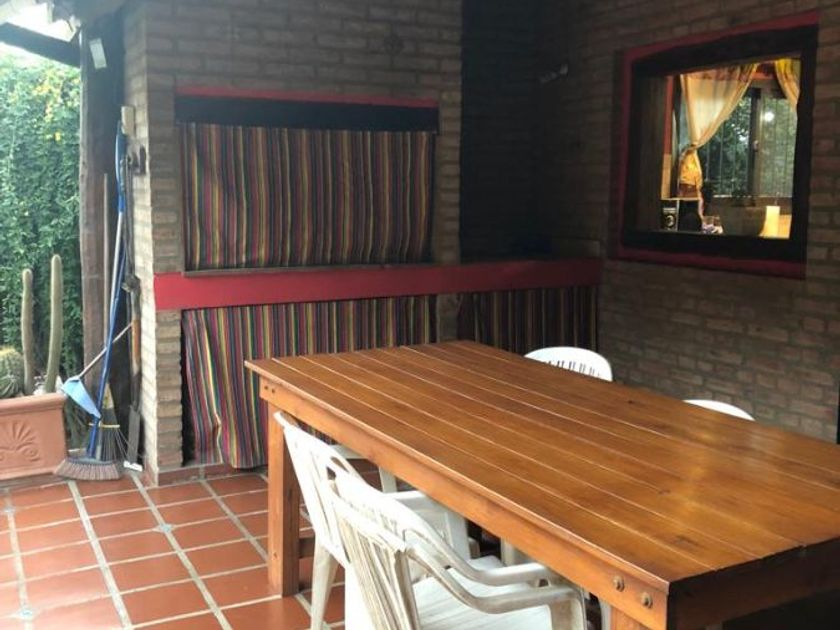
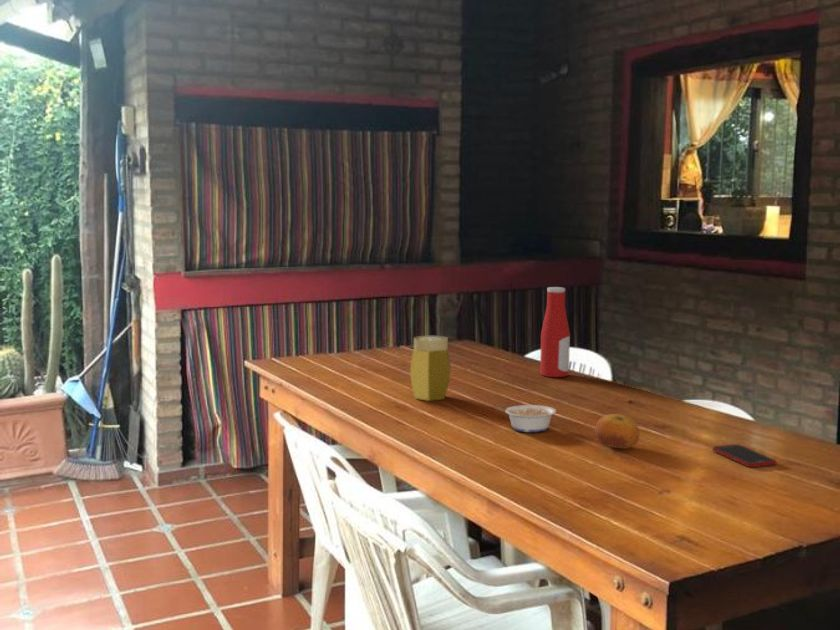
+ legume [494,404,557,433]
+ jar [409,335,451,402]
+ cell phone [711,443,778,468]
+ fruit [594,413,641,450]
+ bottle [539,286,571,378]
